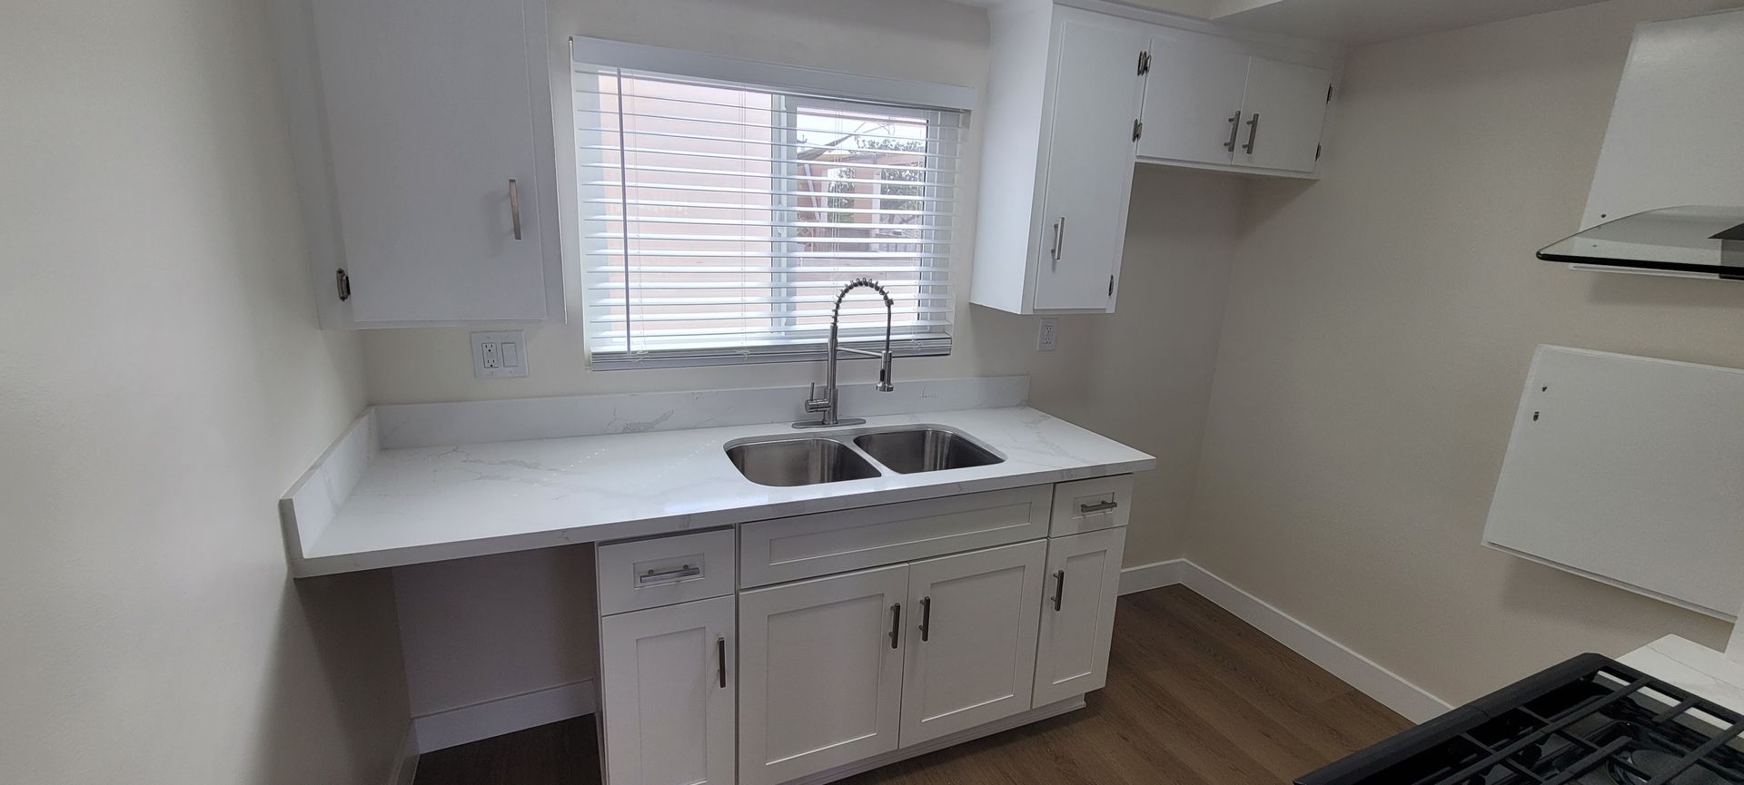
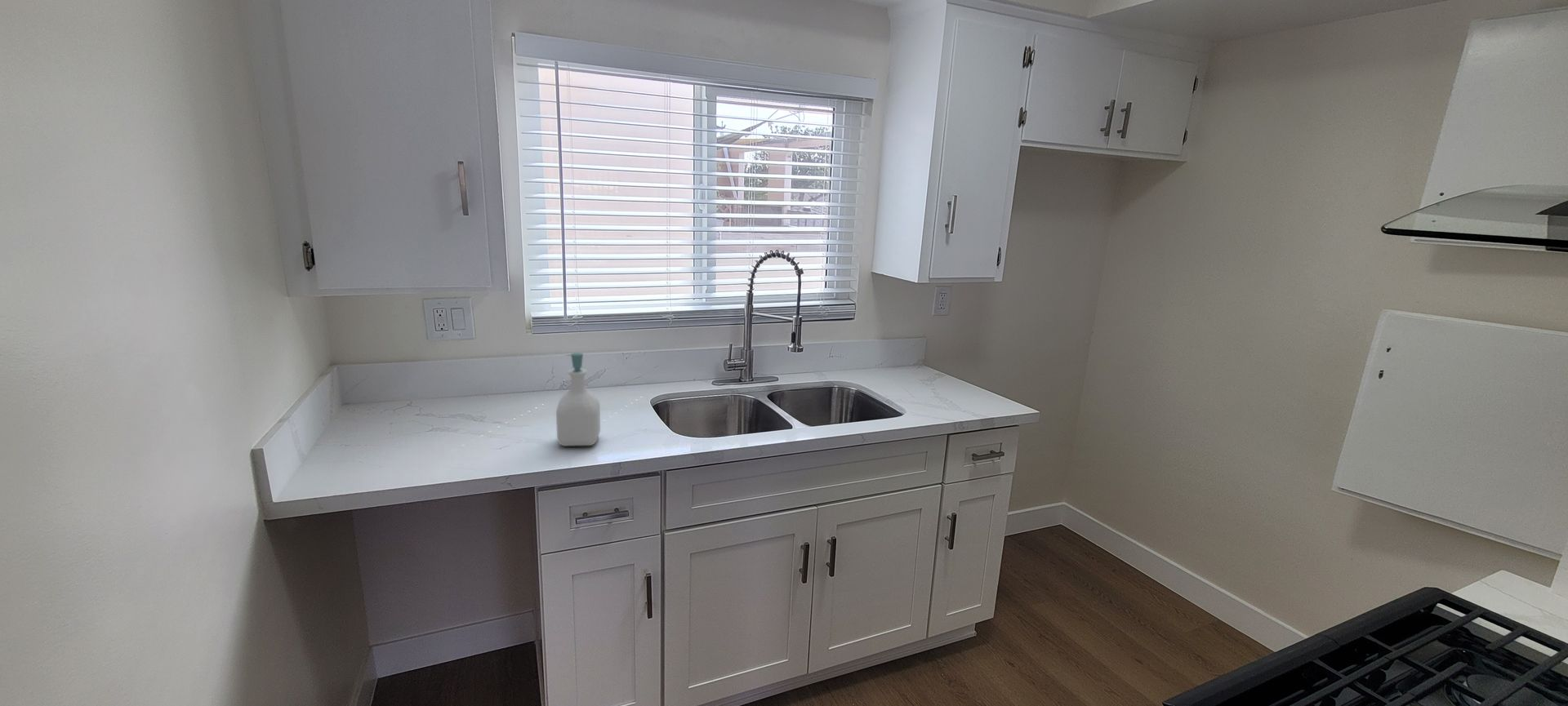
+ soap bottle [555,352,601,447]
